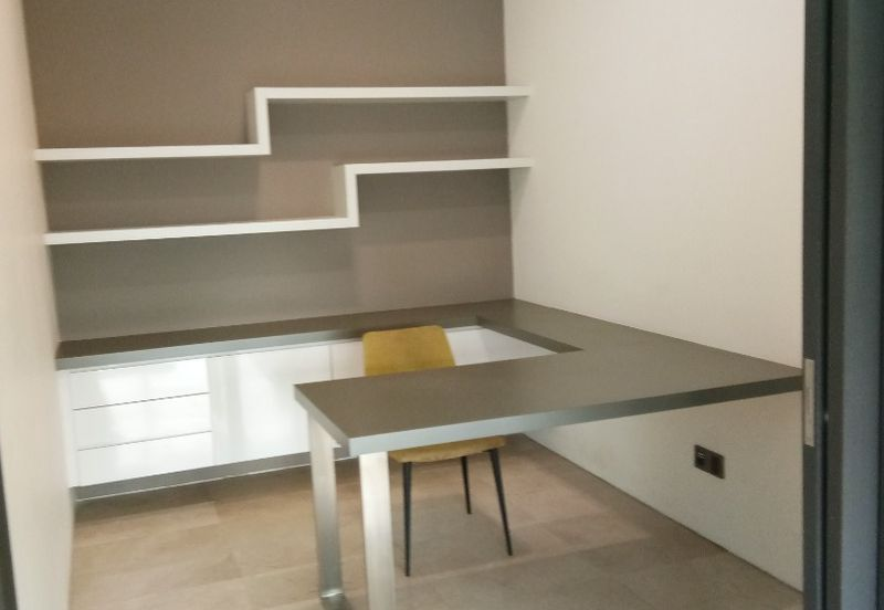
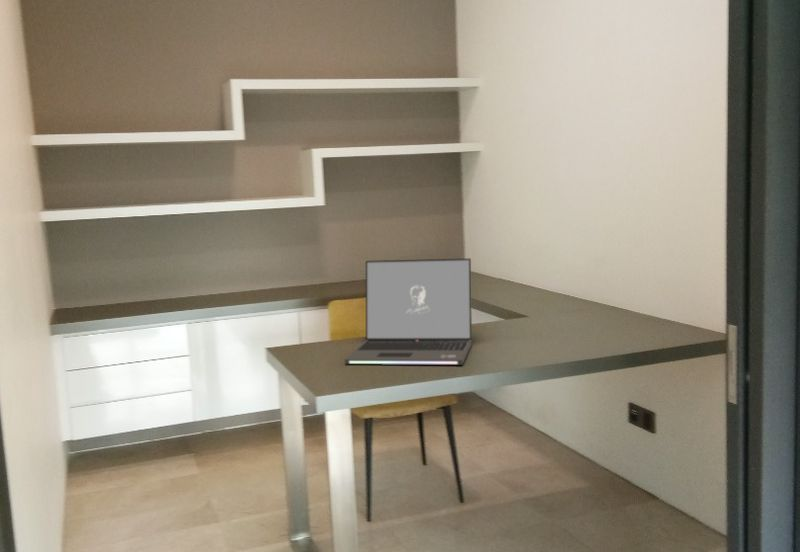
+ laptop [344,258,473,366]
